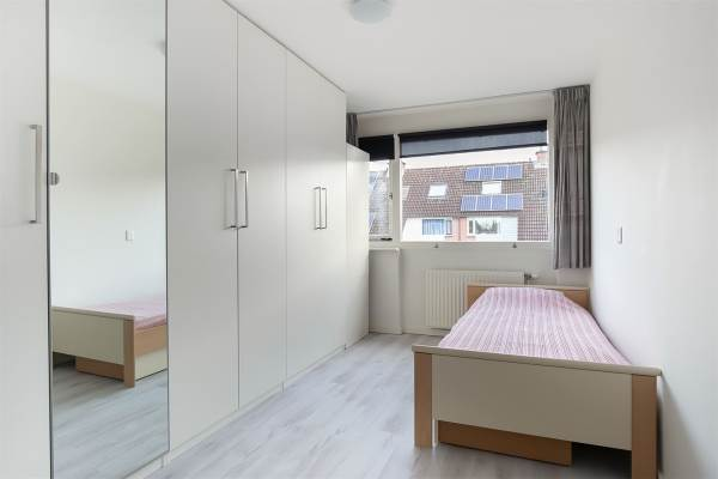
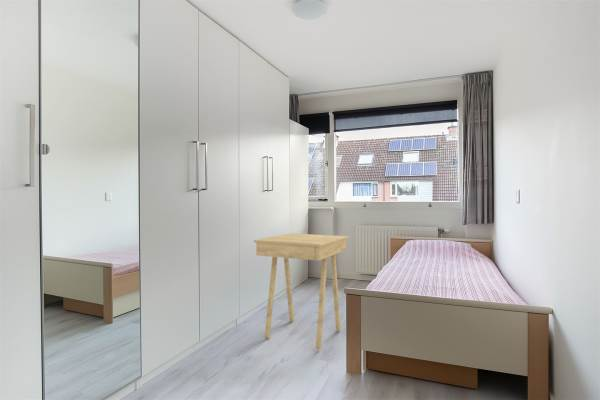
+ side table [253,232,350,350]
